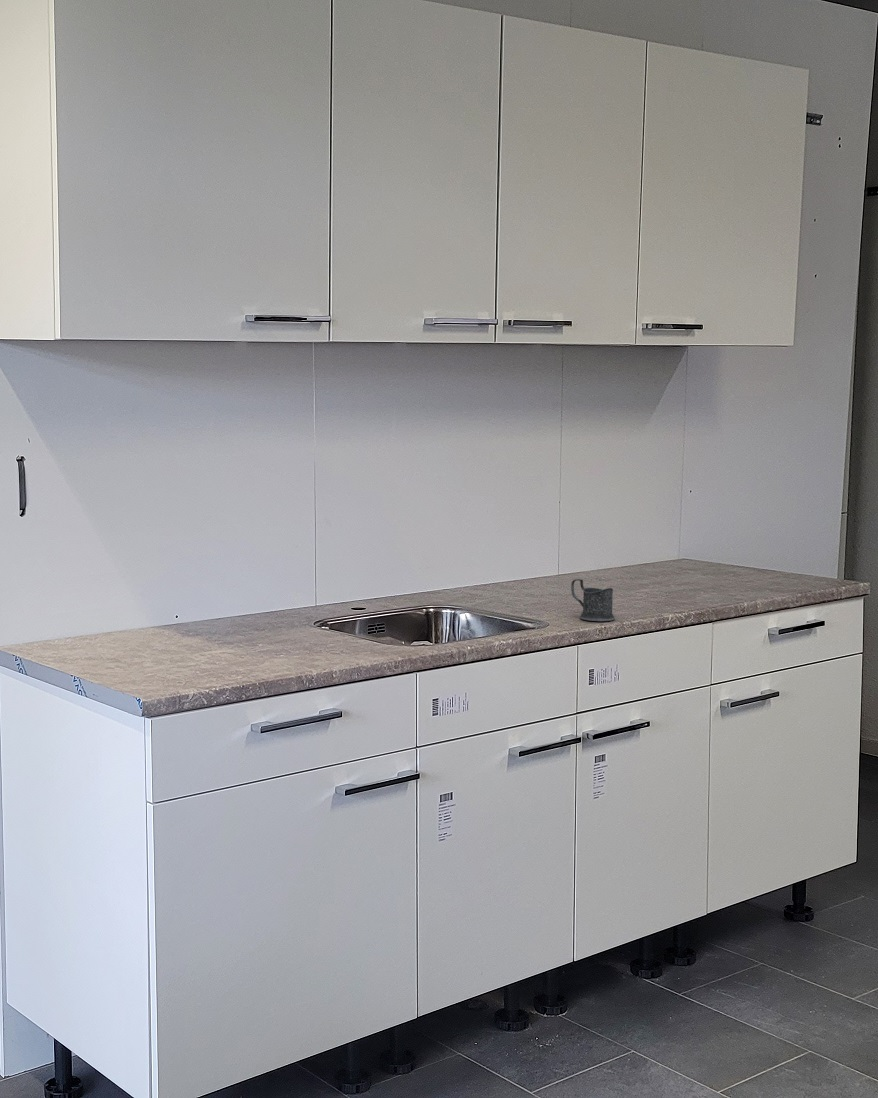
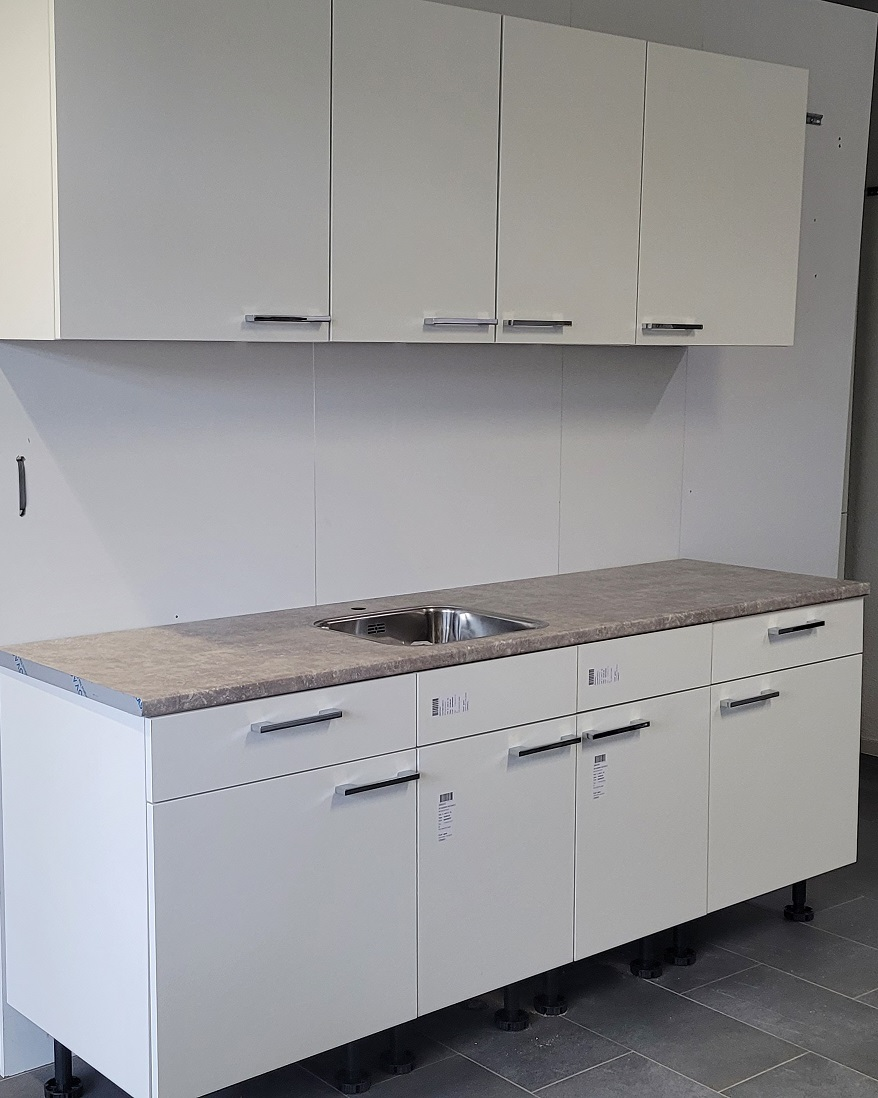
- mug [570,578,616,622]
